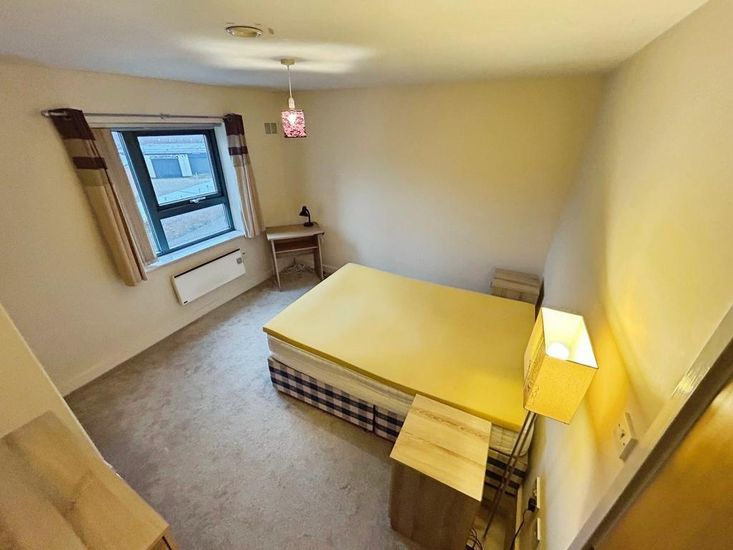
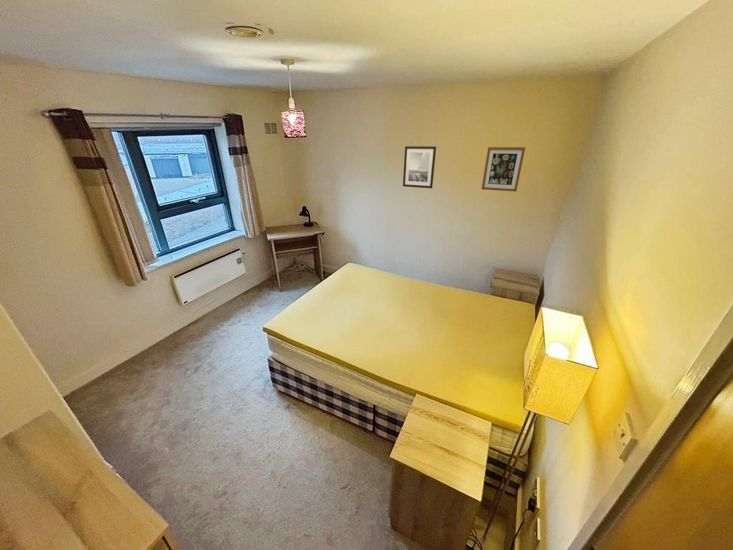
+ wall art [481,146,526,192]
+ wall art [402,145,437,189]
